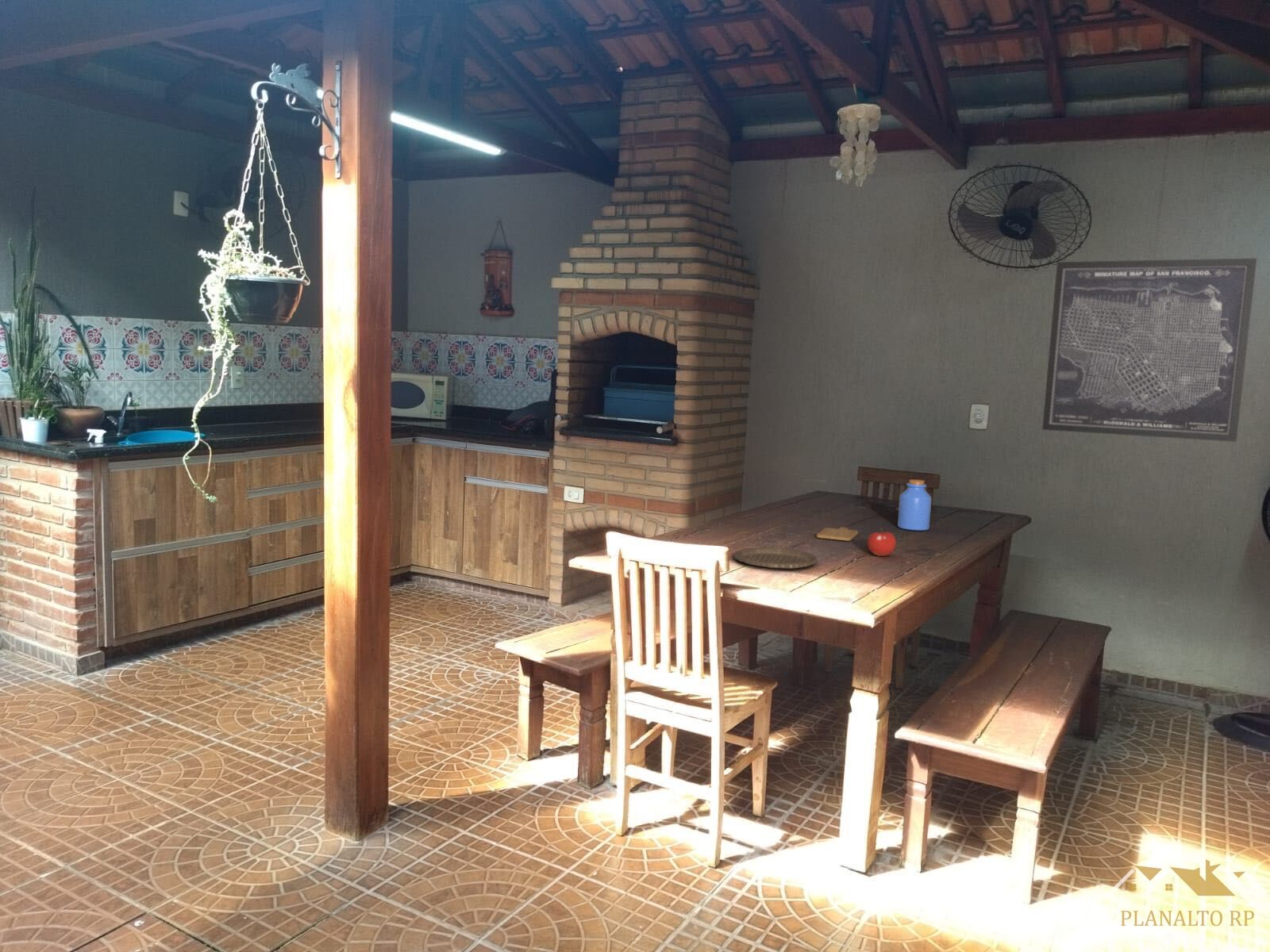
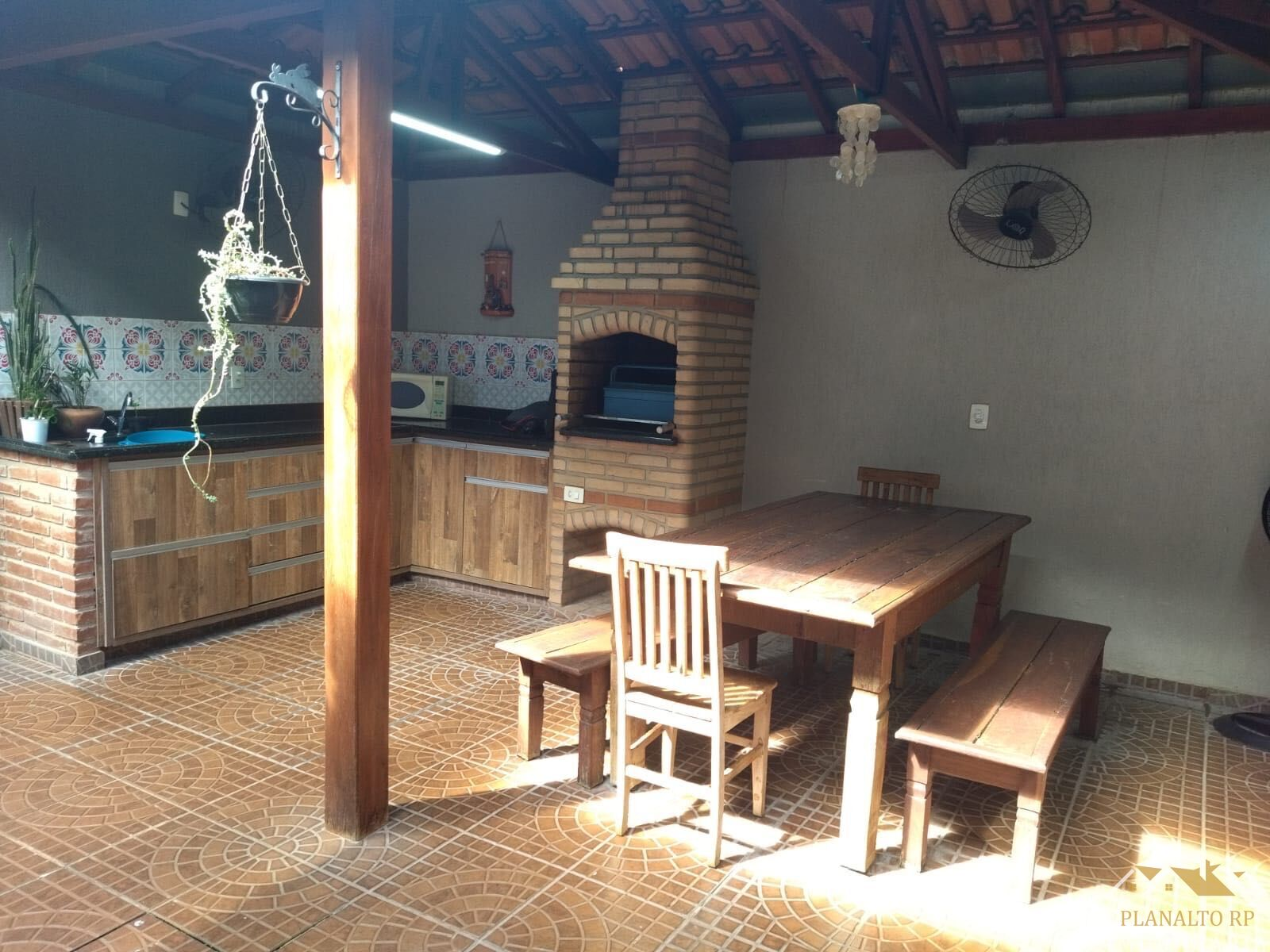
- plate [733,547,818,570]
- jar [897,478,932,532]
- chopping board [815,526,859,542]
- fruit [867,528,897,557]
- wall art [1041,258,1257,443]
